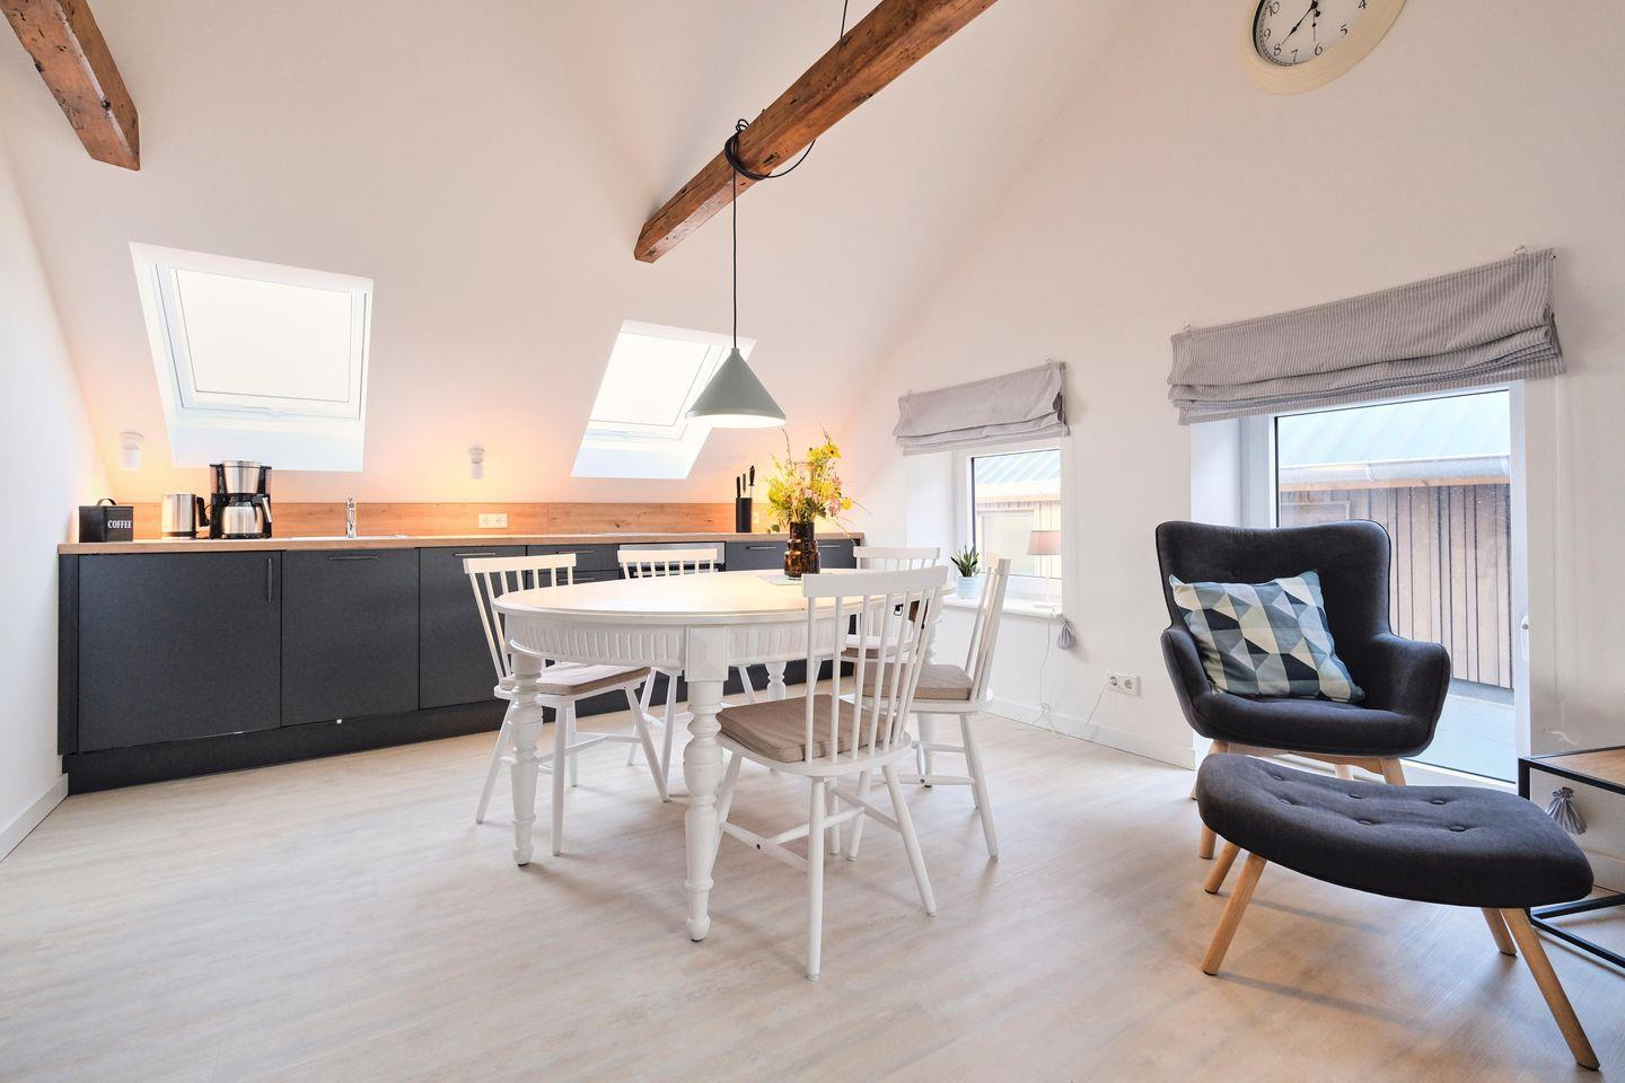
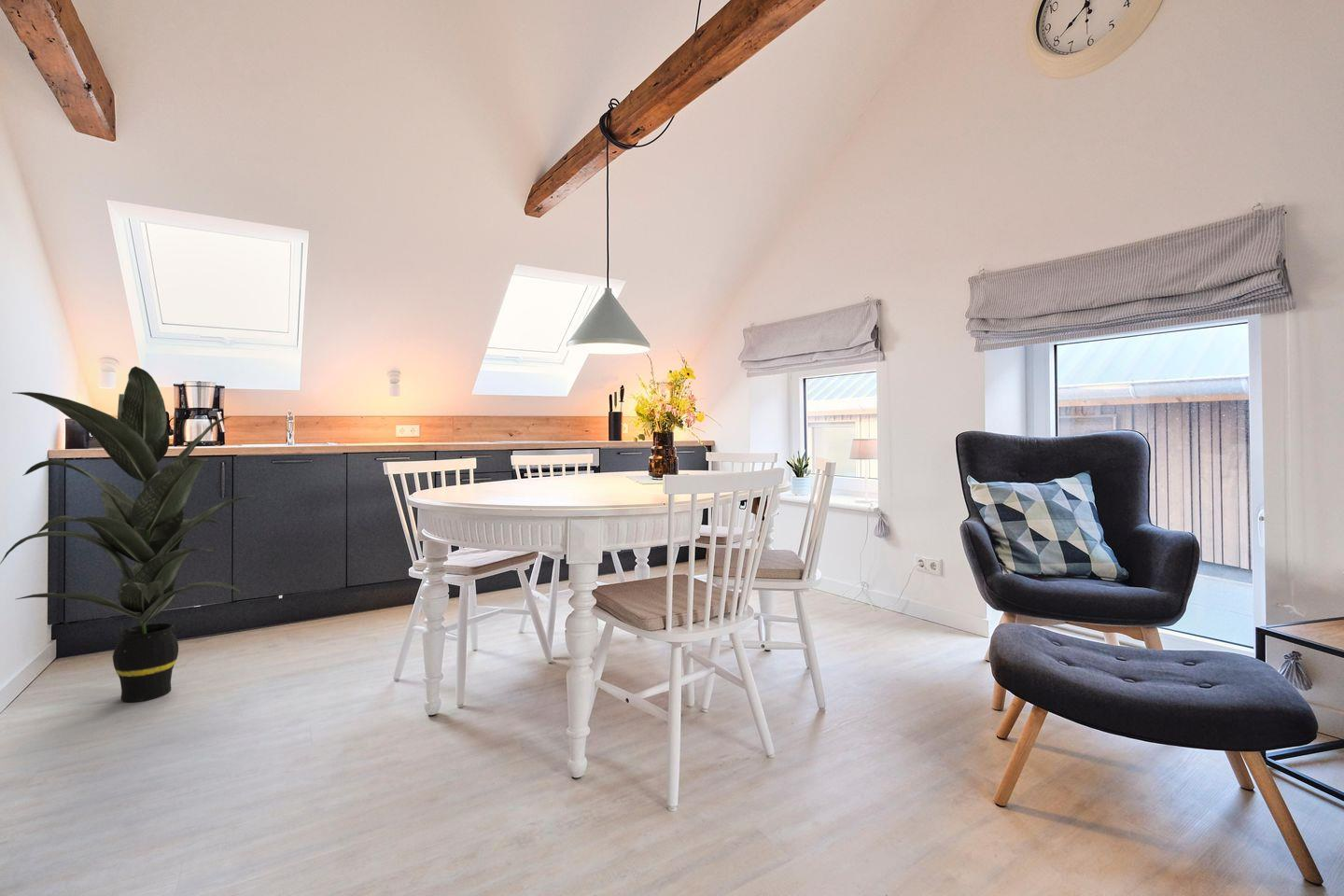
+ indoor plant [0,365,256,703]
